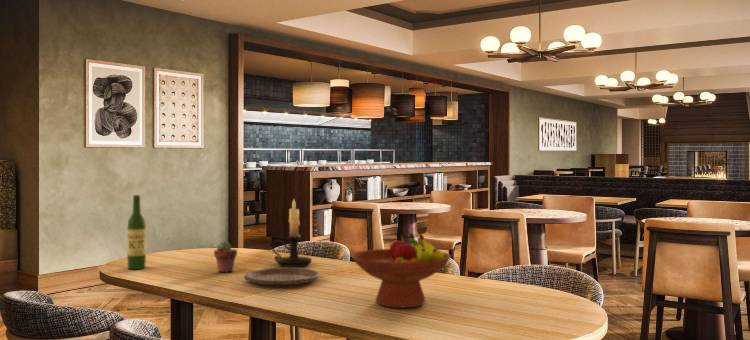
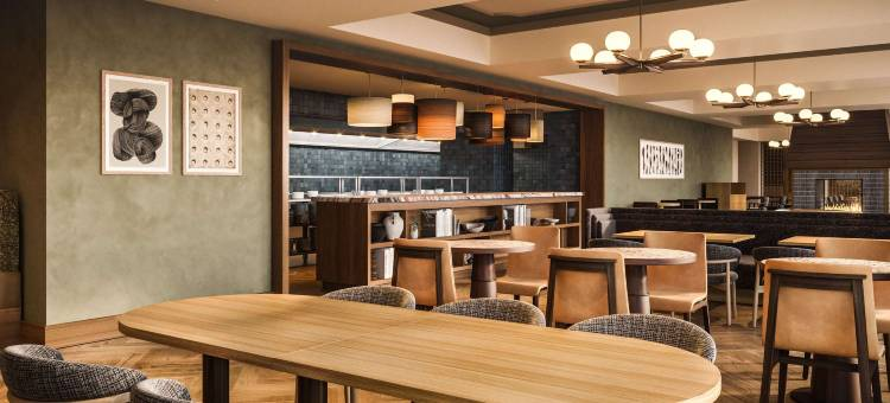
- wine bottle [126,194,147,270]
- plate [243,266,321,286]
- candle holder [271,199,313,268]
- fruit bowl [349,232,452,309]
- potted succulent [213,241,238,273]
